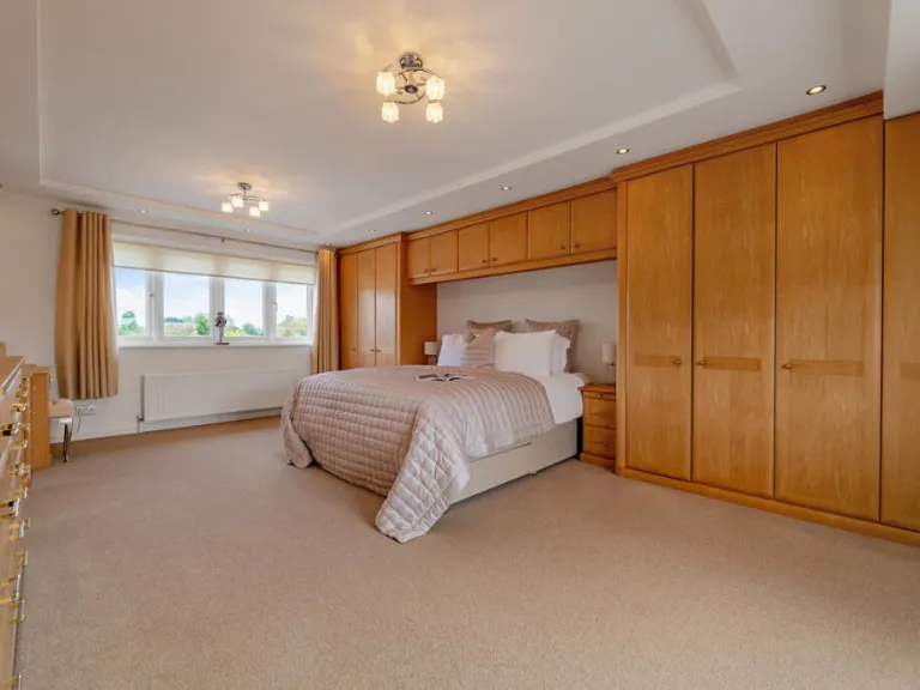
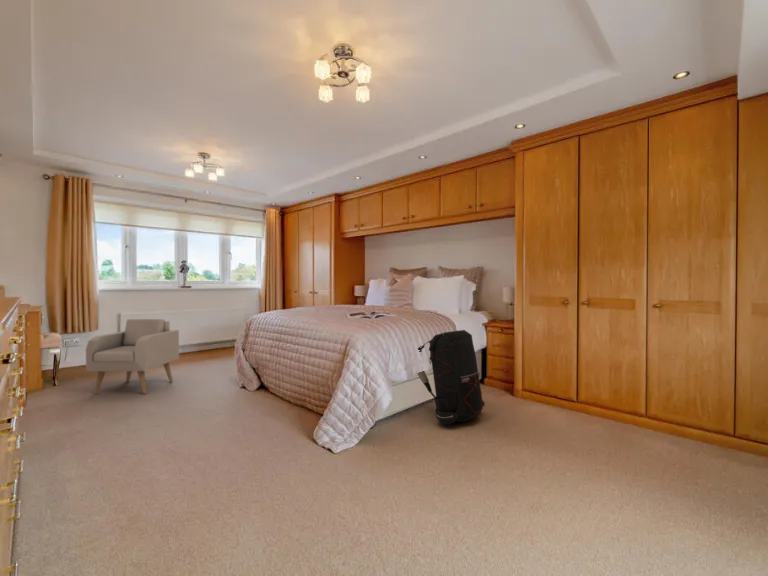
+ armchair [85,318,180,395]
+ backpack [417,329,486,425]
